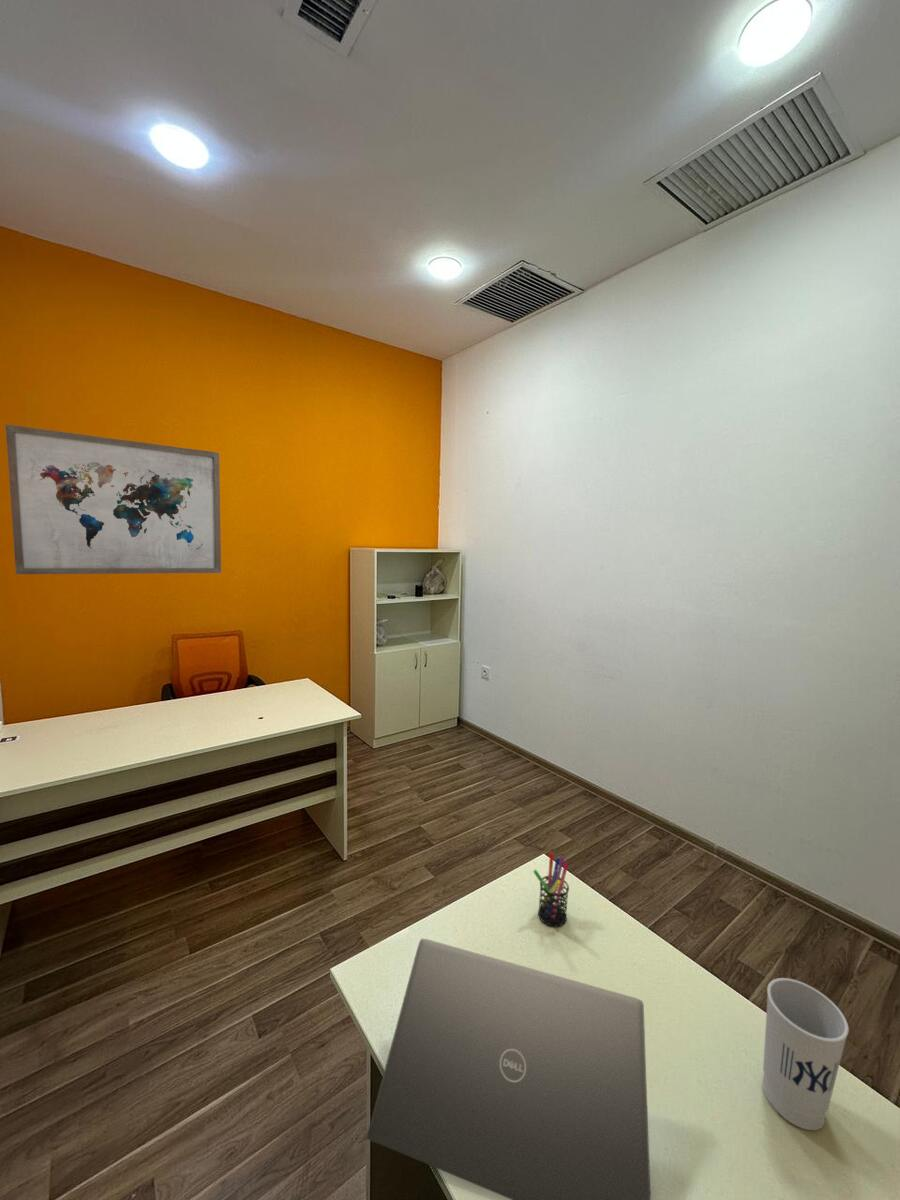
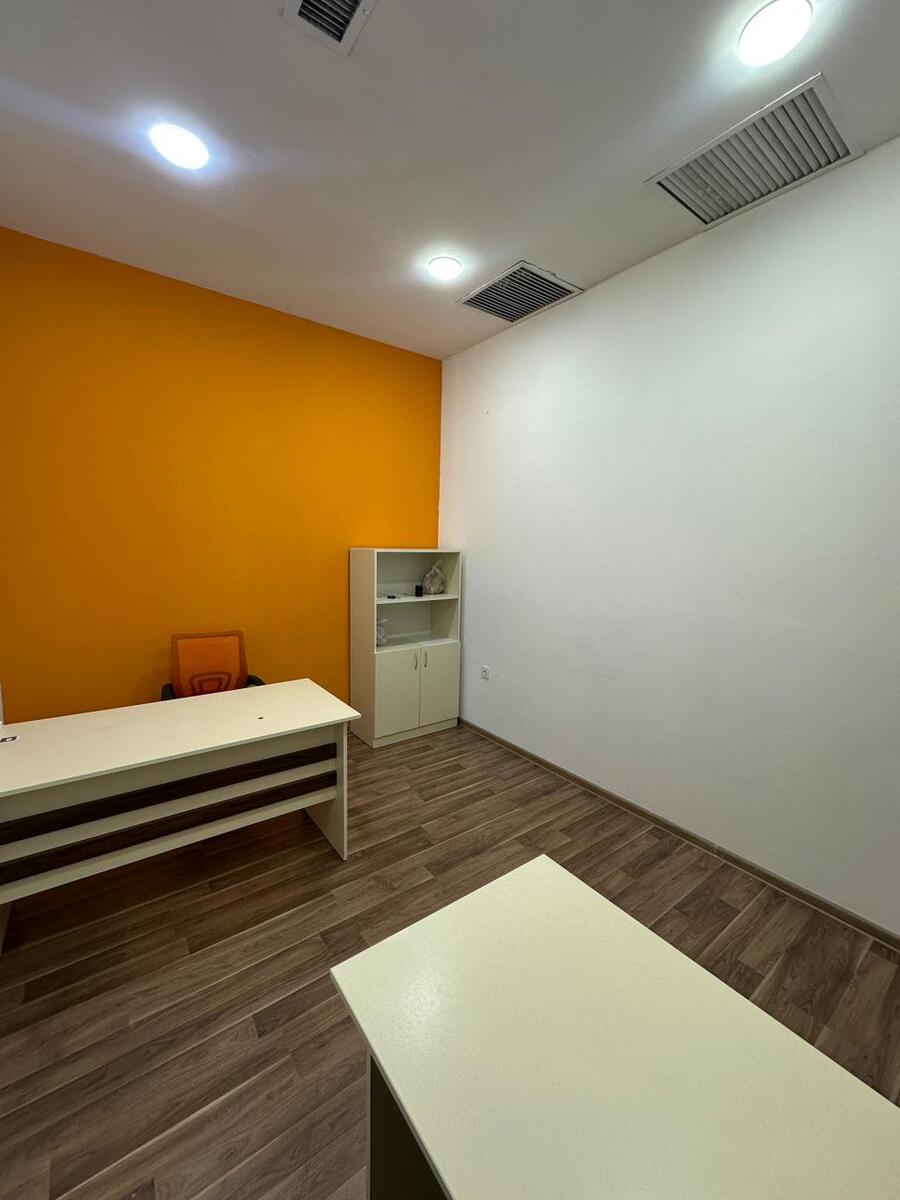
- pen holder [532,851,570,928]
- laptop [365,938,652,1200]
- cup [761,977,850,1131]
- wall art [5,424,222,575]
